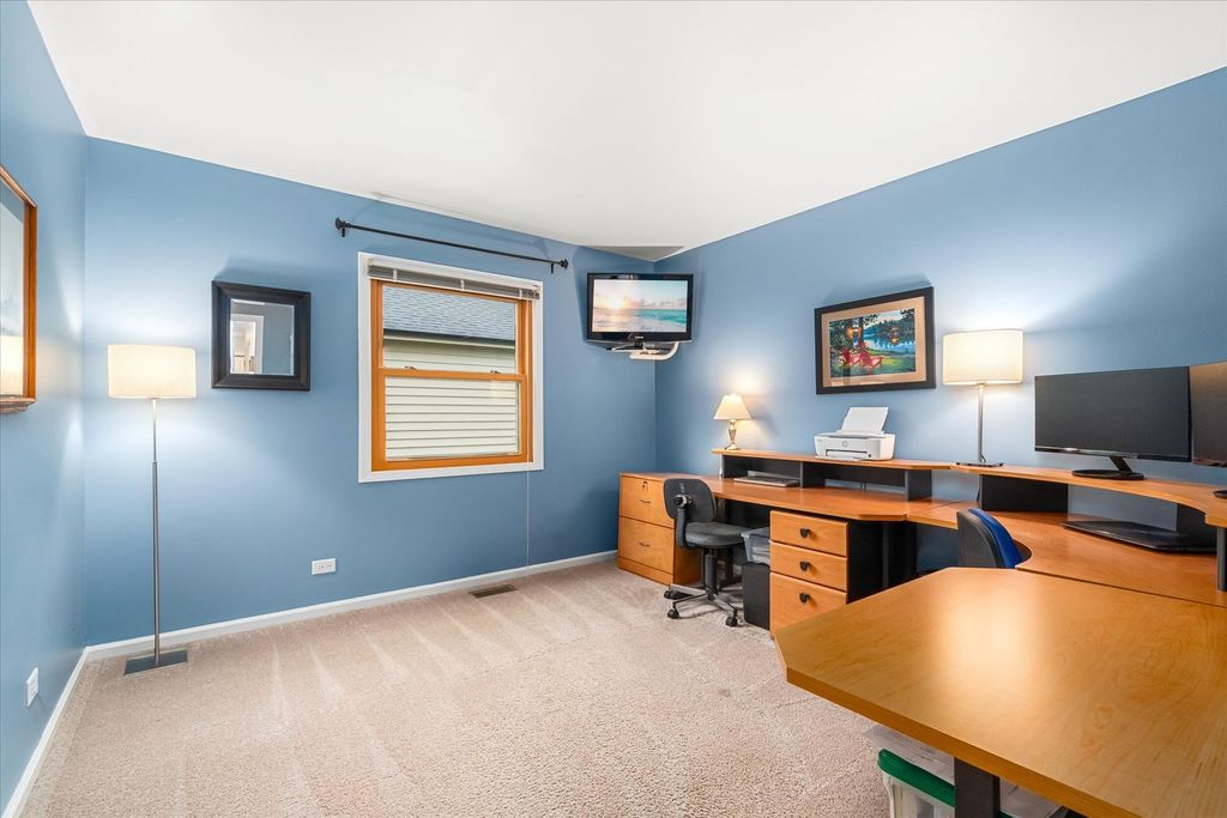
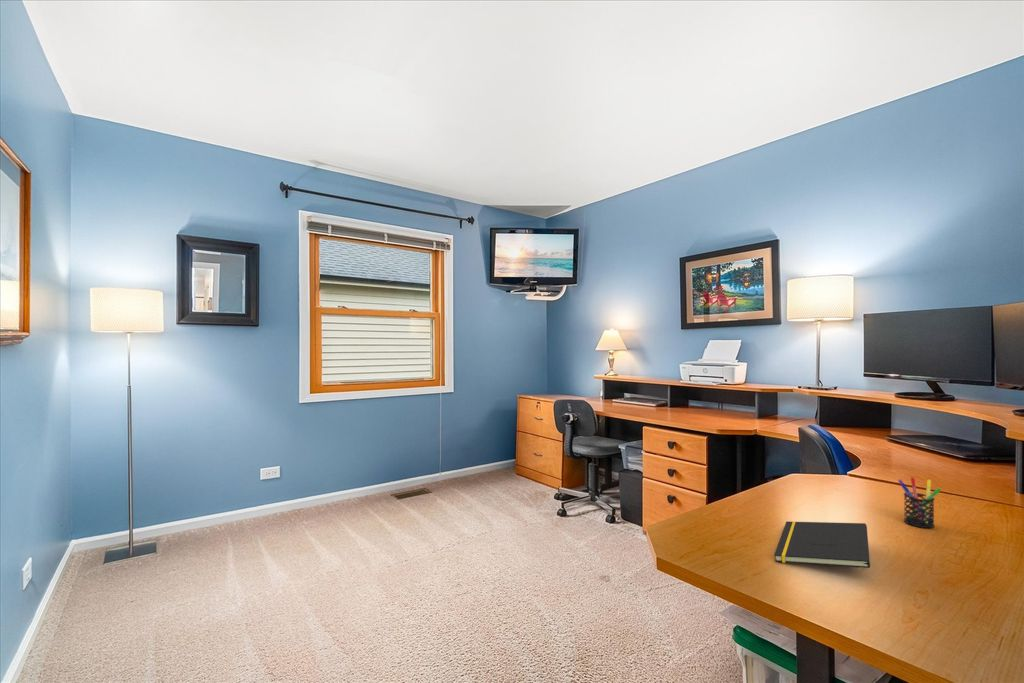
+ pen holder [897,476,942,529]
+ notepad [773,520,871,569]
